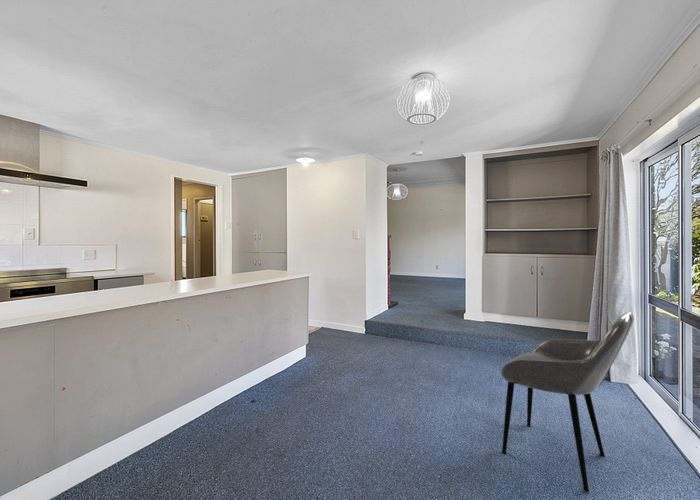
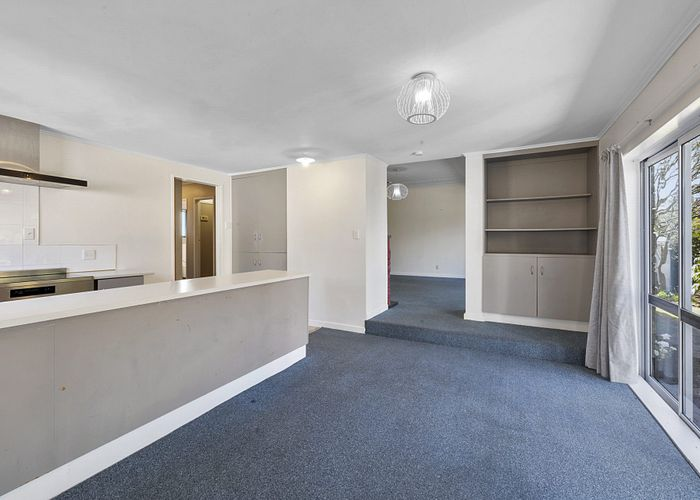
- armchair [500,311,635,493]
